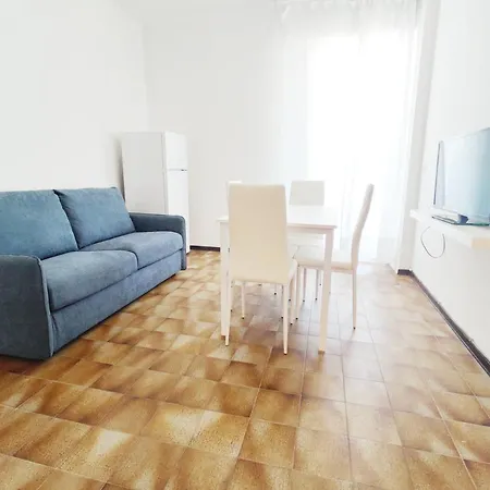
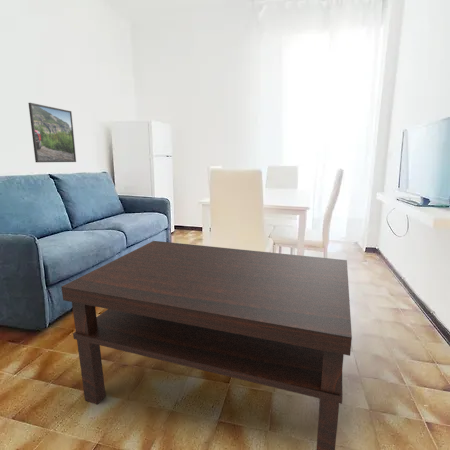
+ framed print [27,102,77,163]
+ coffee table [60,240,353,450]
